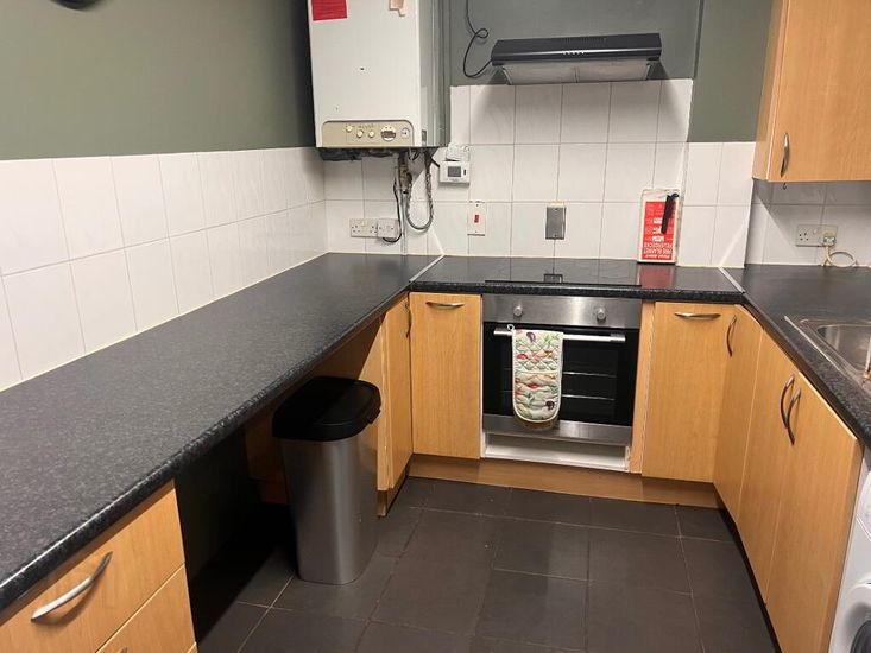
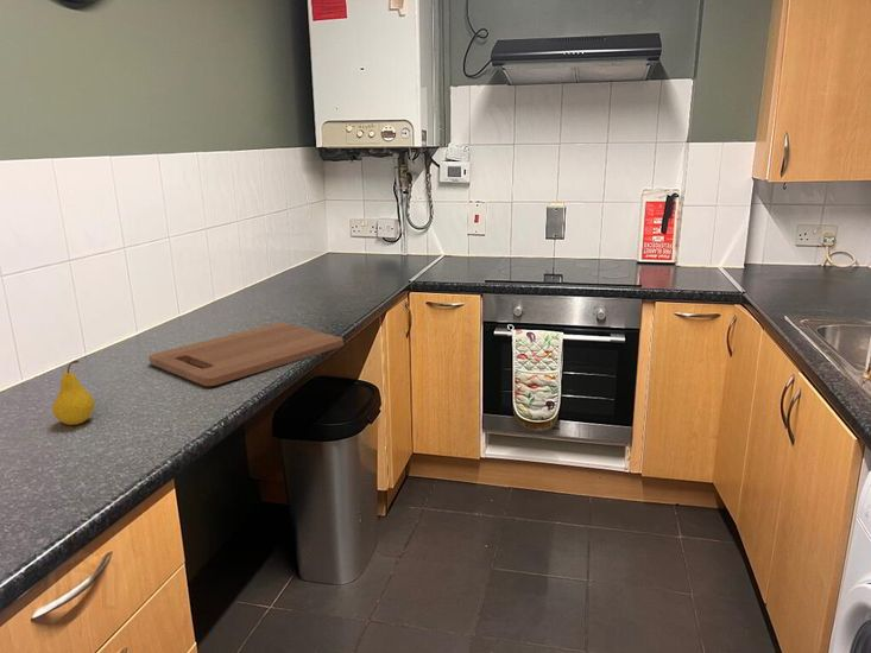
+ fruit [51,360,96,426]
+ cutting board [147,322,345,387]
